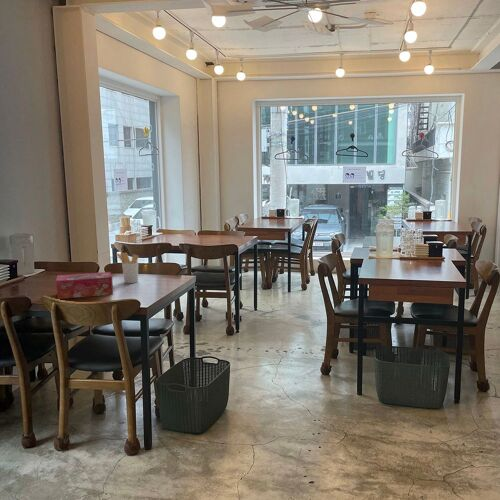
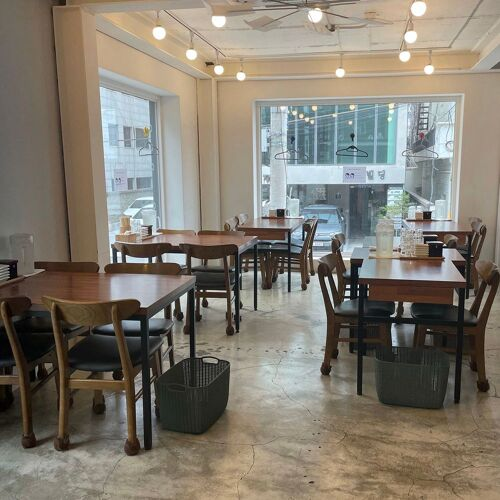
- tissue box [55,271,114,300]
- utensil holder [115,251,140,284]
